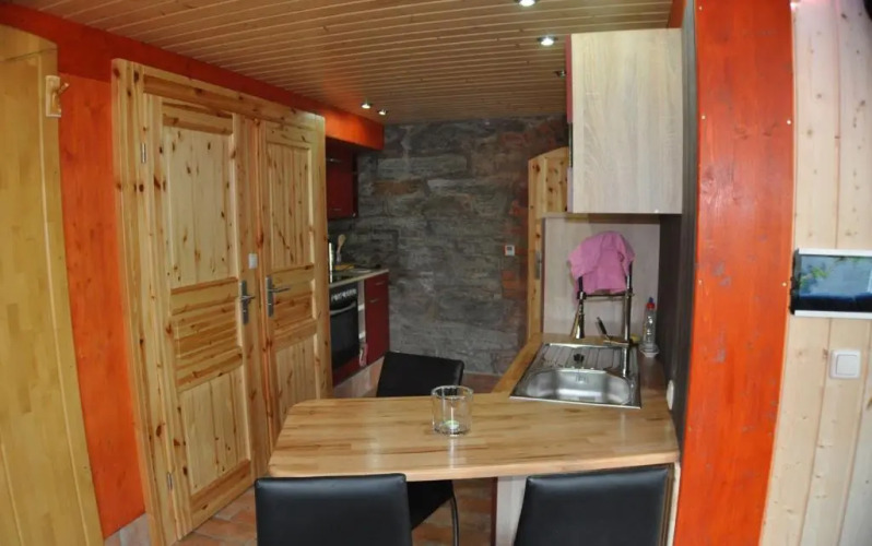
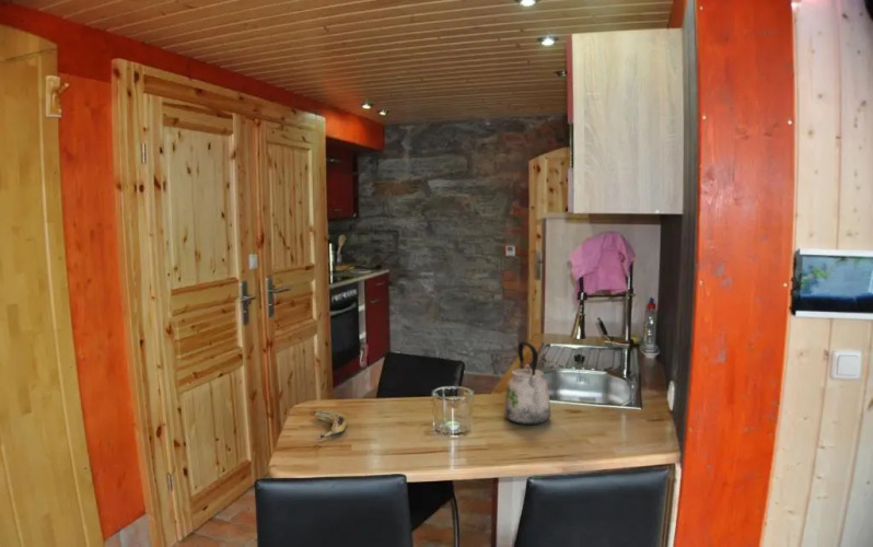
+ kettle [503,340,552,426]
+ fruit [312,409,349,440]
